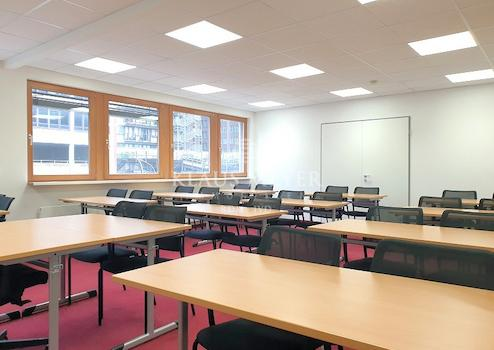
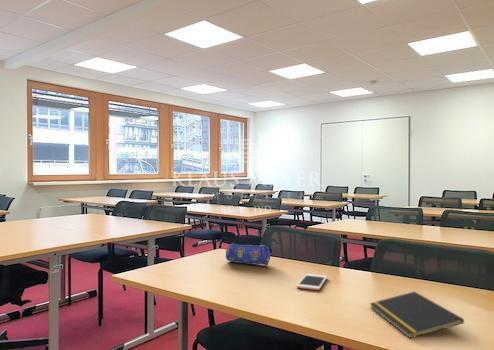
+ notepad [369,291,465,339]
+ pencil case [225,242,274,266]
+ cell phone [296,273,328,291]
